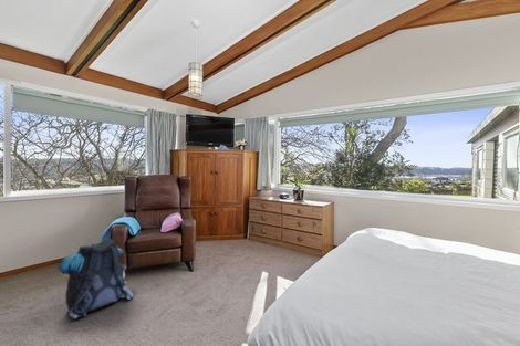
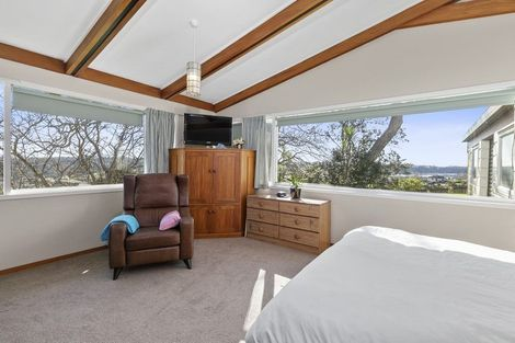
- backpack [58,238,134,319]
